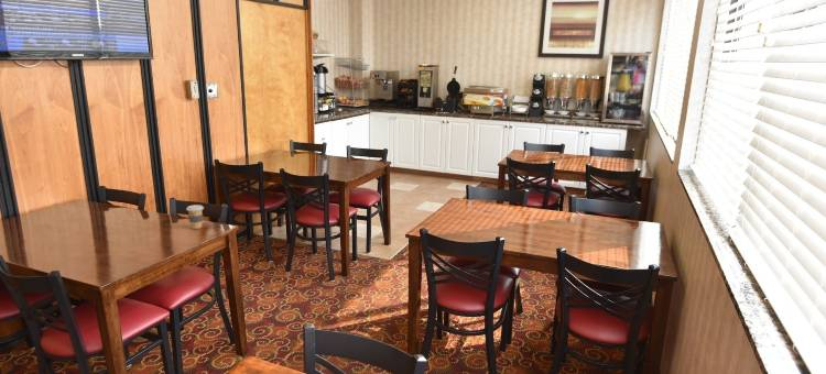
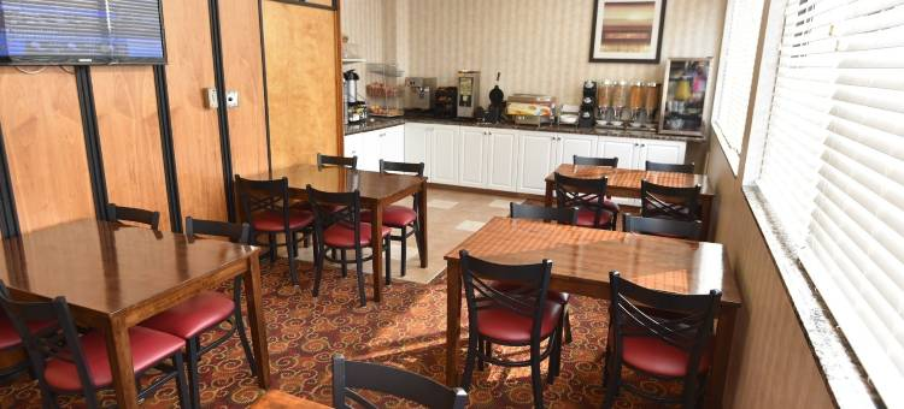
- coffee cup [185,204,205,230]
